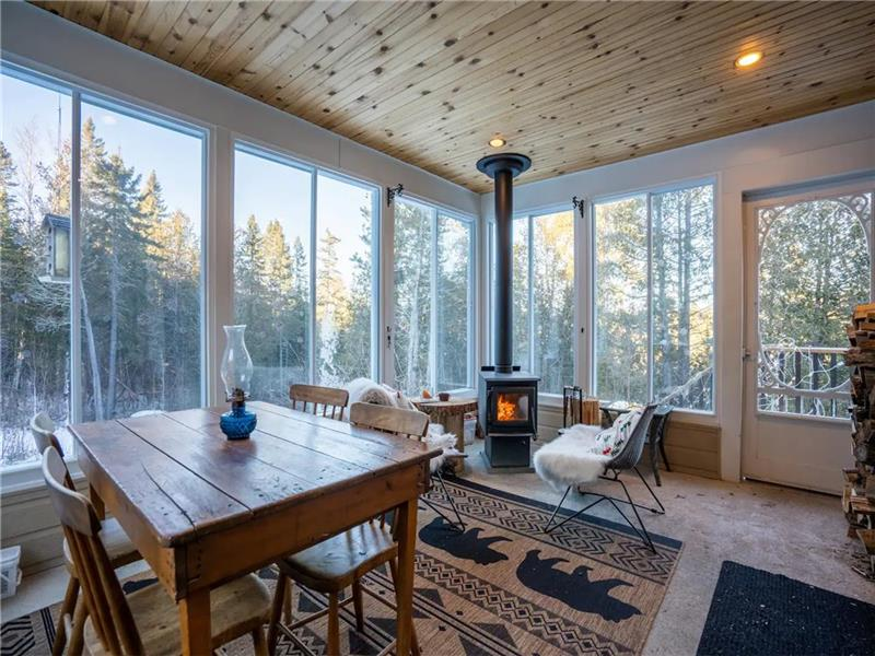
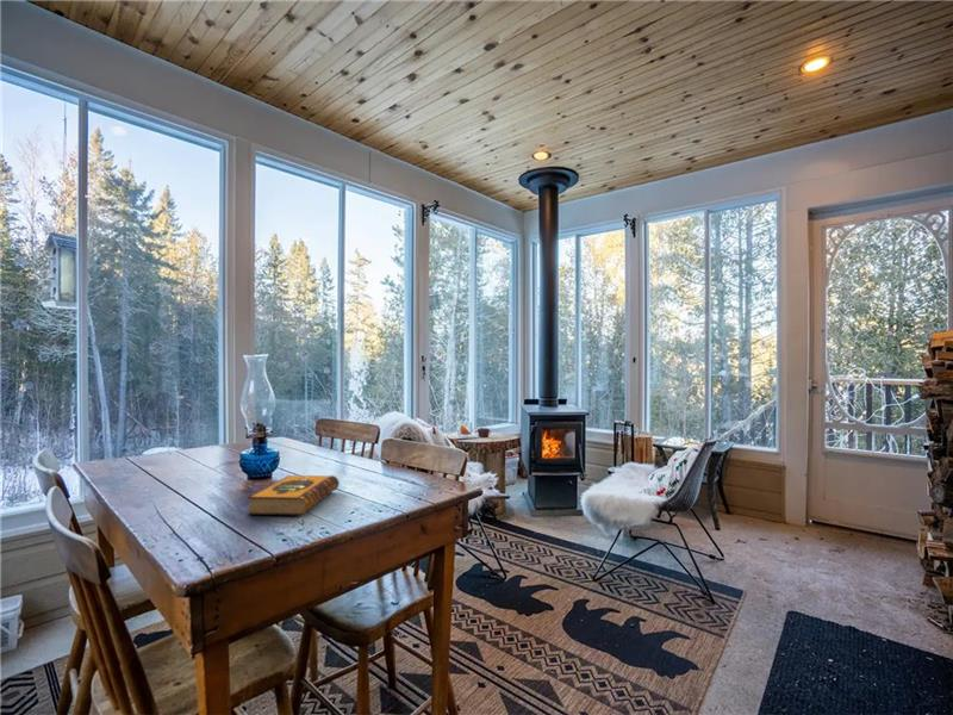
+ hardback book [245,474,341,517]
